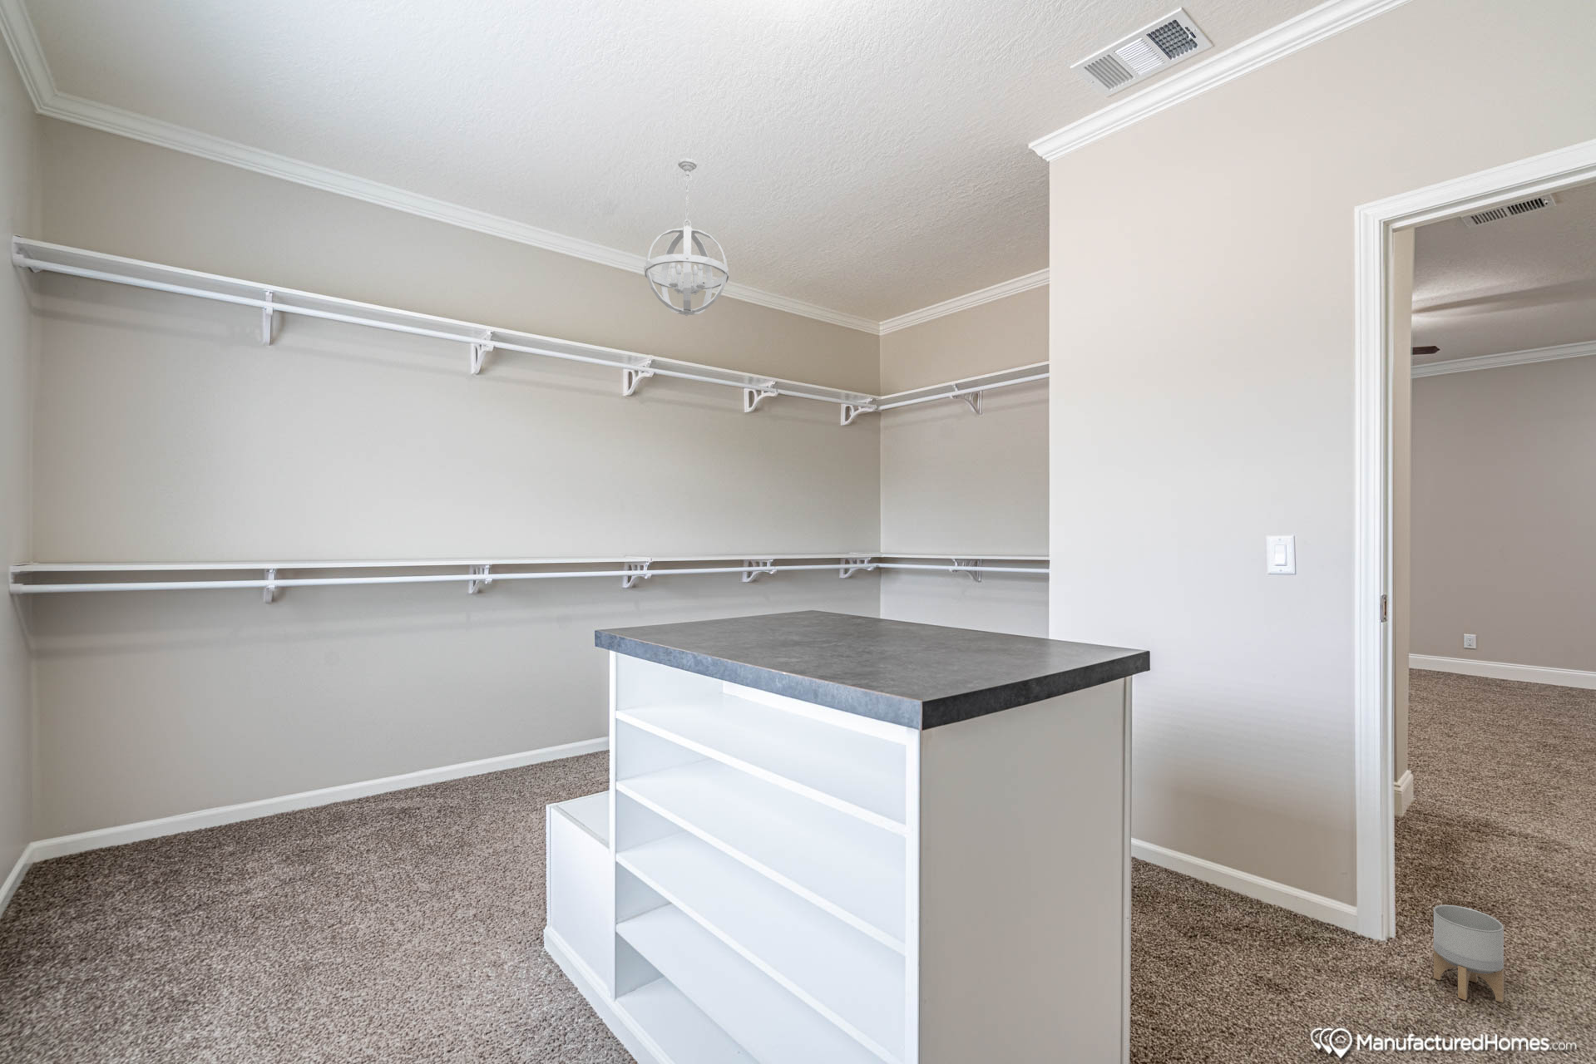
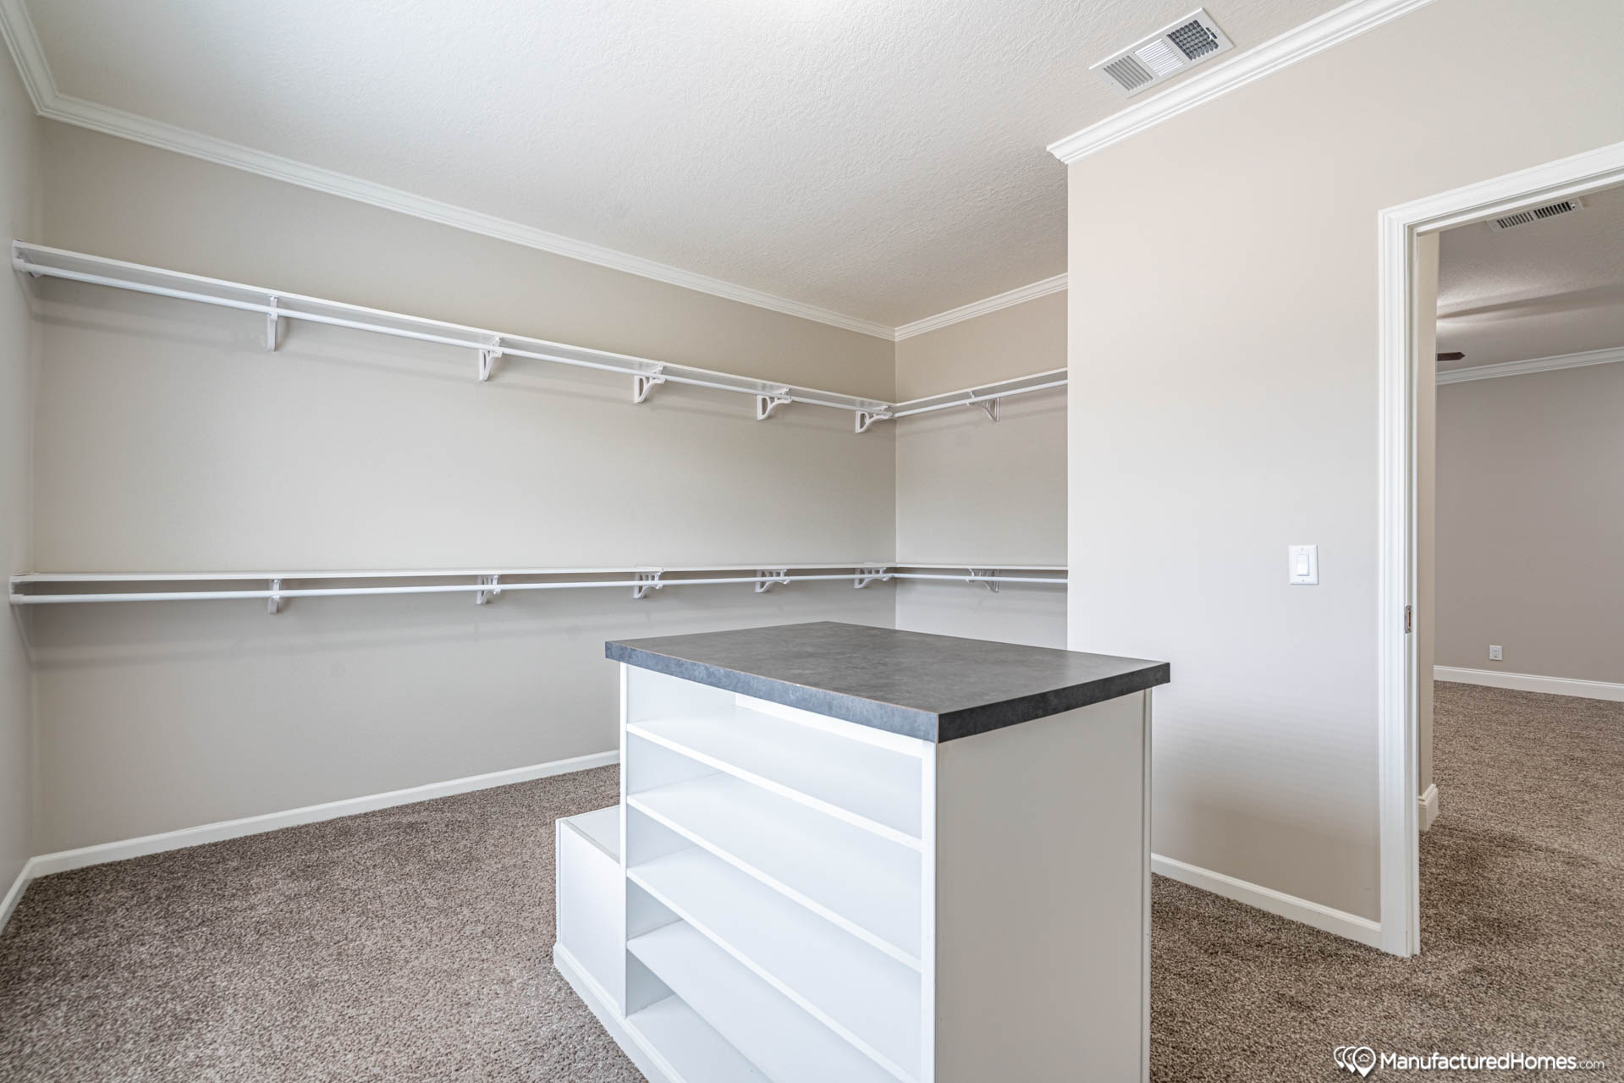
- planter [1433,905,1505,1003]
- chandelier [642,157,729,317]
